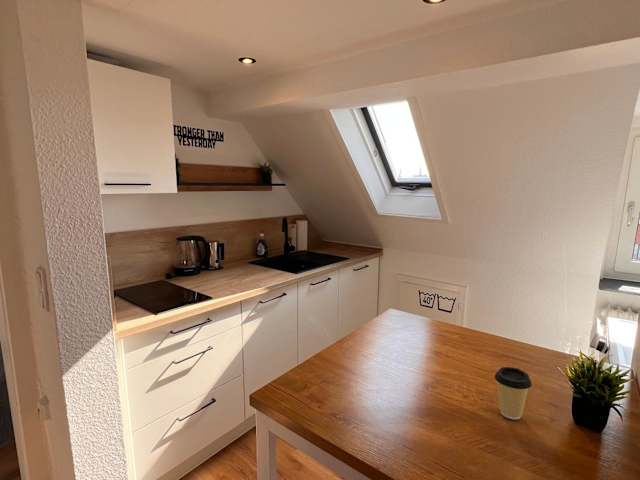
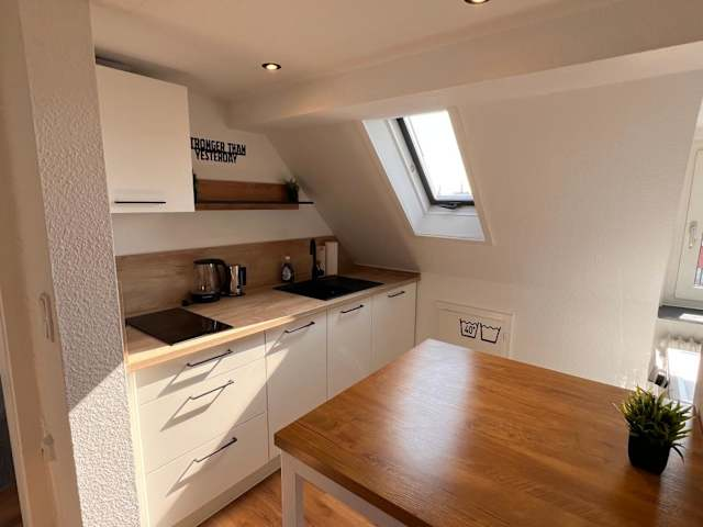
- coffee cup [494,366,533,421]
